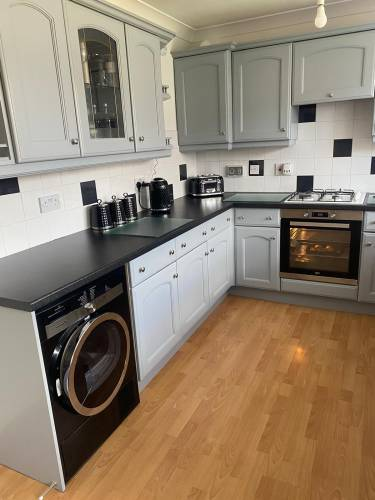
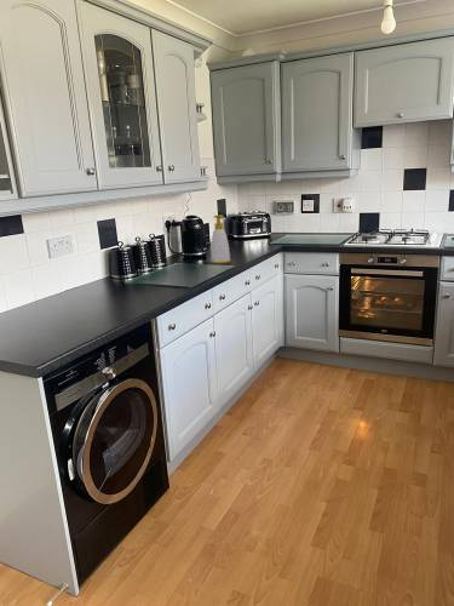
+ soap bottle [209,213,231,265]
